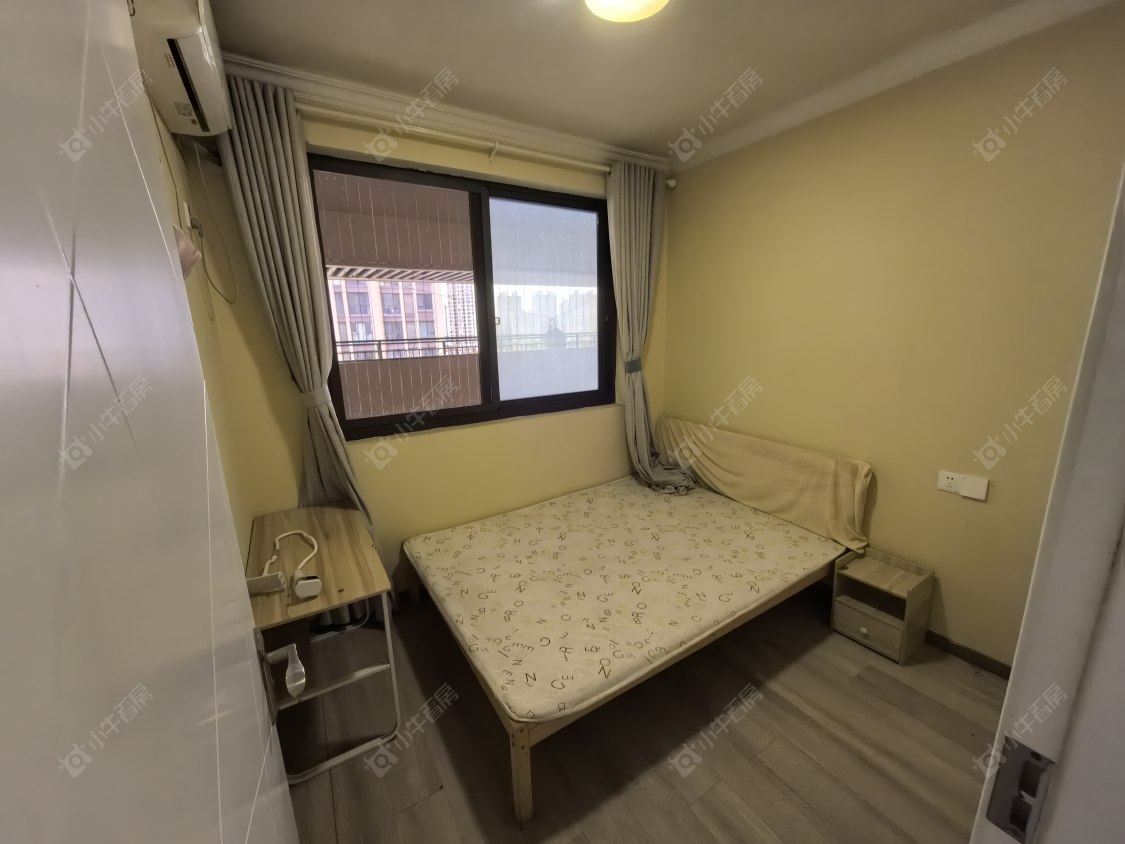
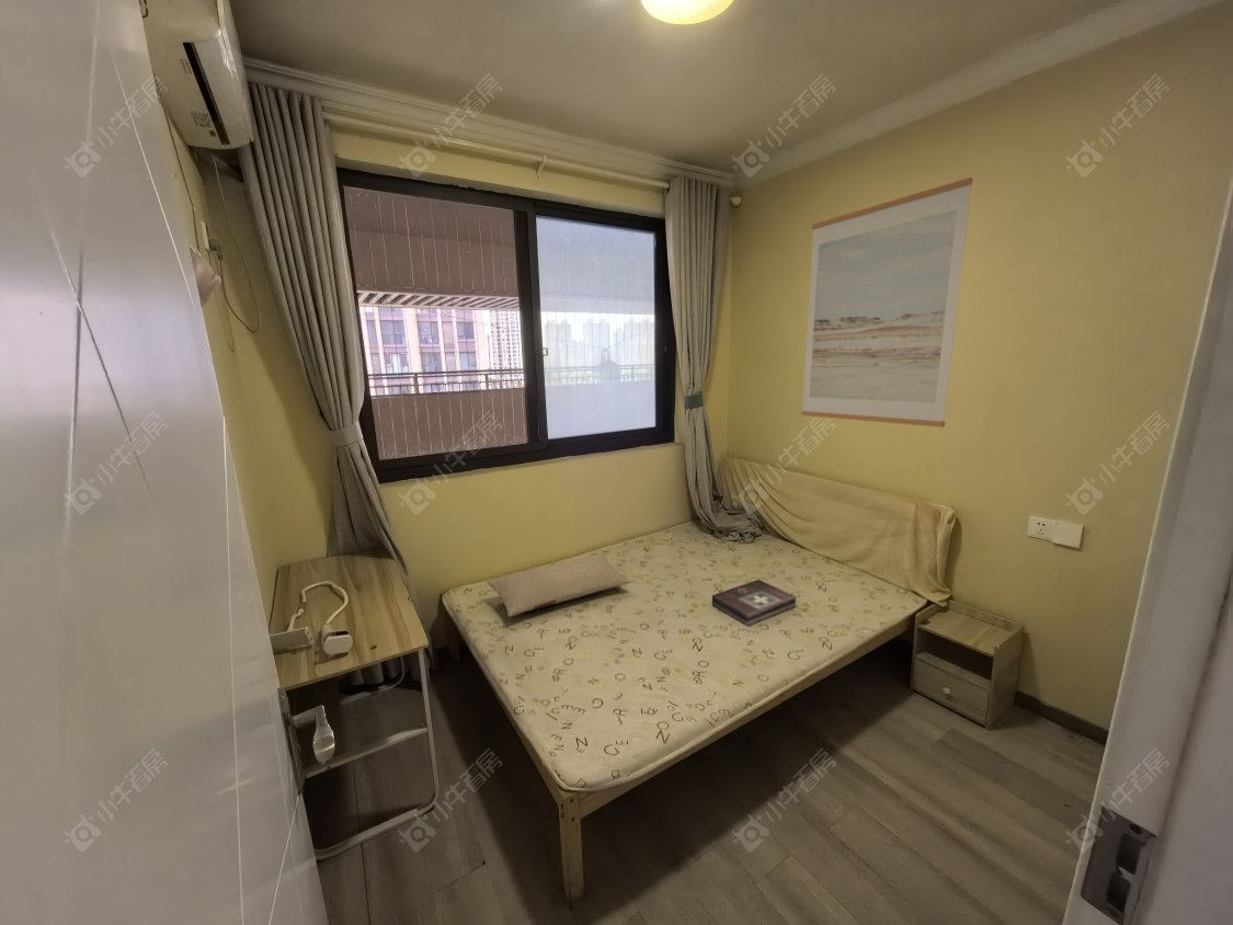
+ pillow [487,553,631,617]
+ wall art [800,176,973,429]
+ first aid kit [711,579,797,627]
